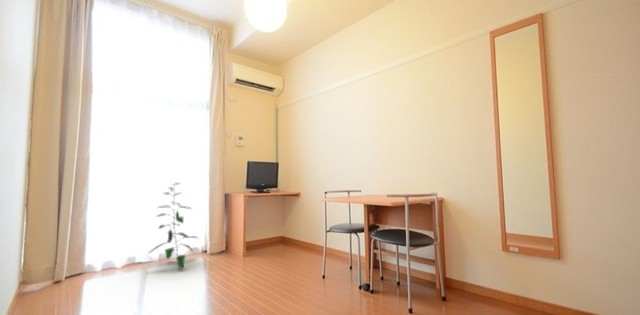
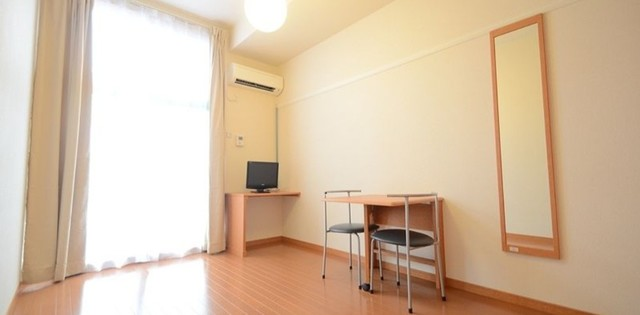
- decorative plant [147,182,199,270]
